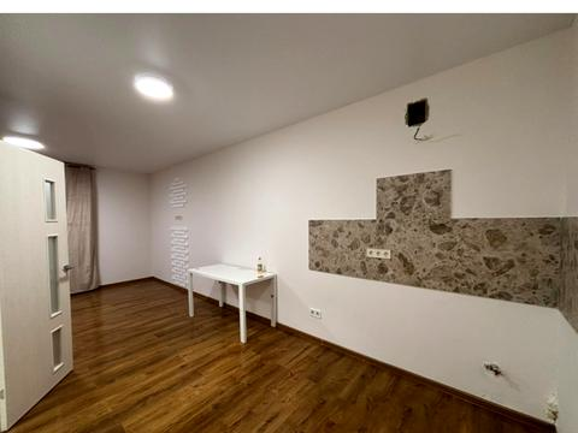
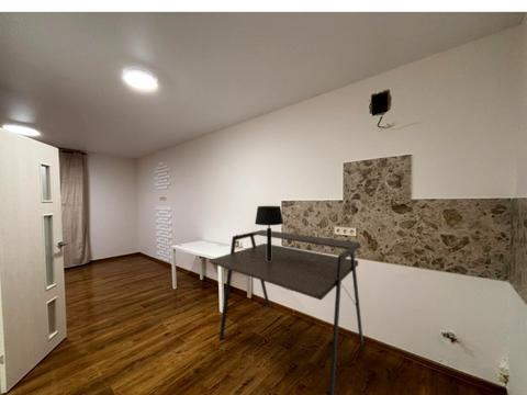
+ desk [208,229,365,395]
+ table lamp [254,205,284,261]
